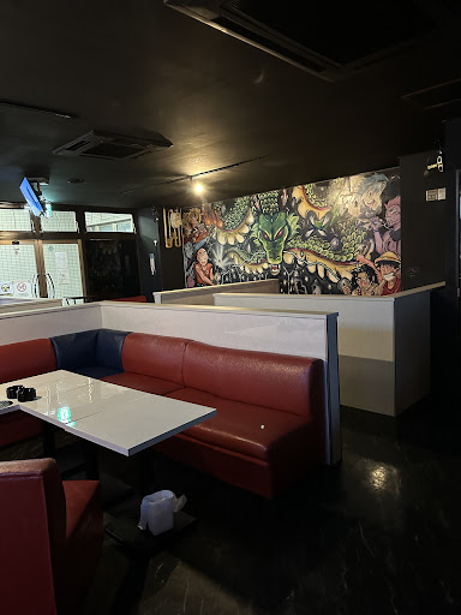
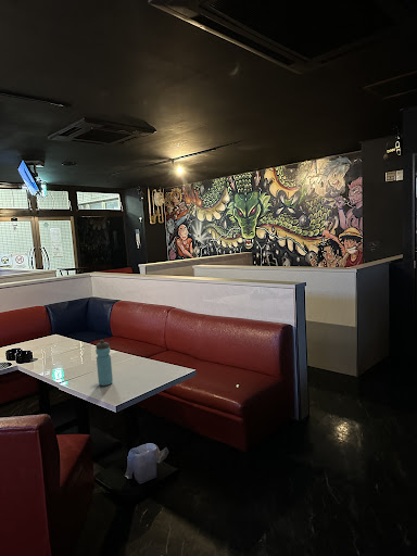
+ water bottle [94,339,114,387]
